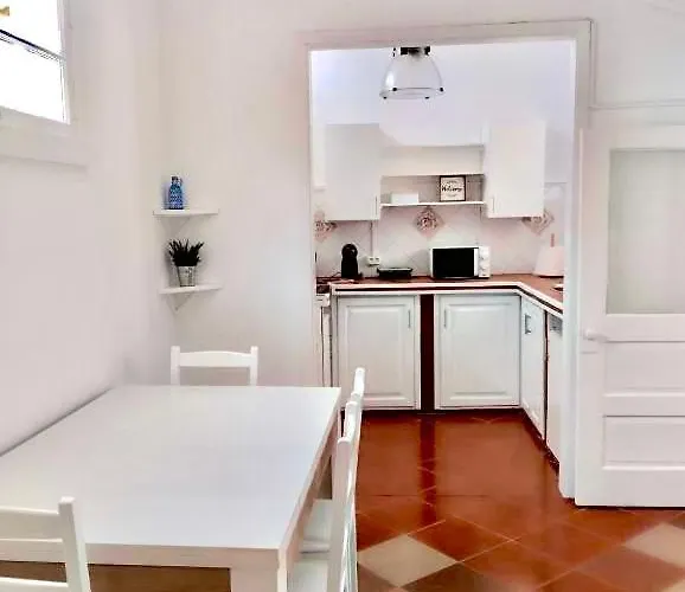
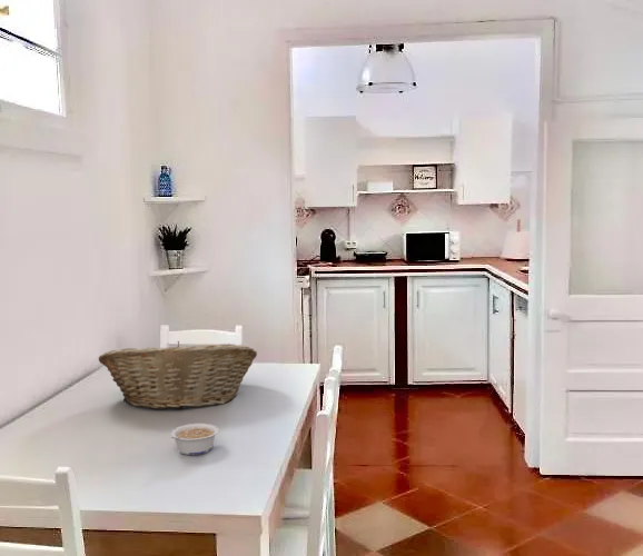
+ fruit basket [98,340,258,410]
+ legume [169,423,220,456]
